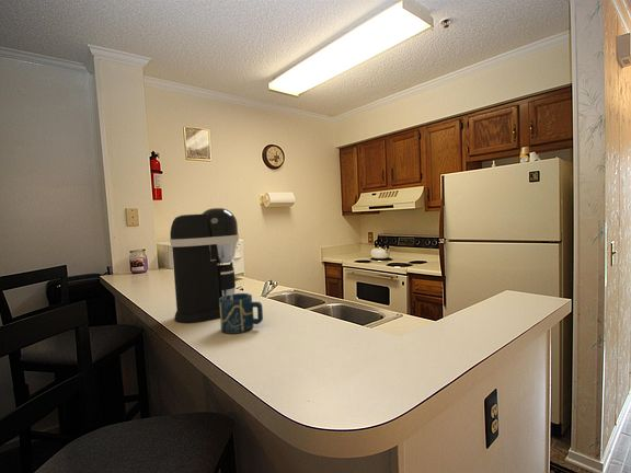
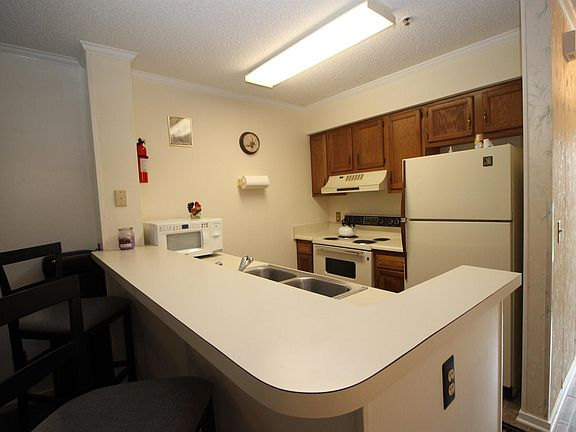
- cup [219,292,264,335]
- coffee maker [169,207,240,324]
